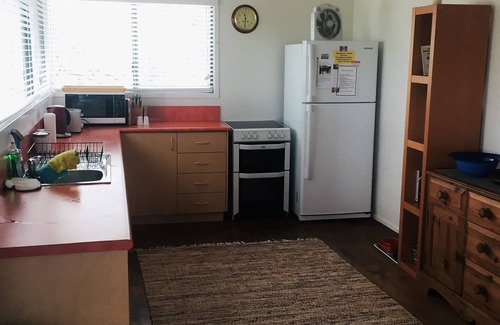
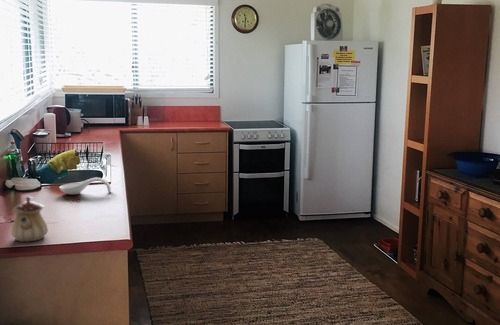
+ teapot [10,195,49,243]
+ spoon rest [58,176,112,195]
